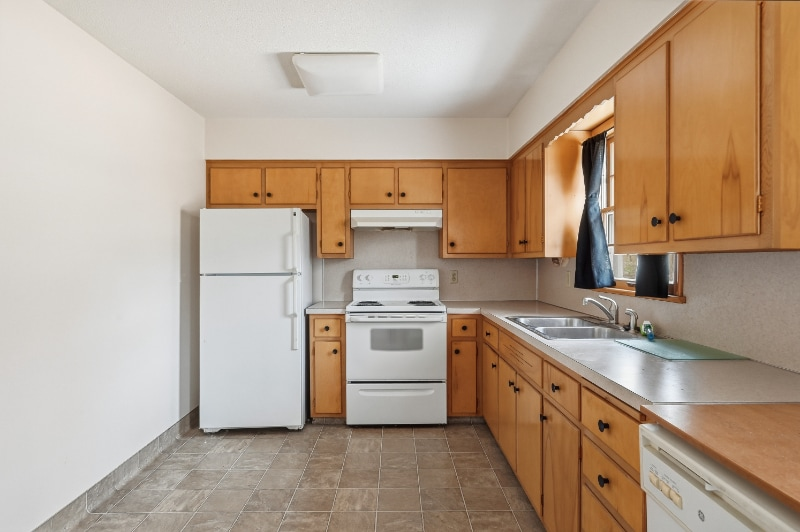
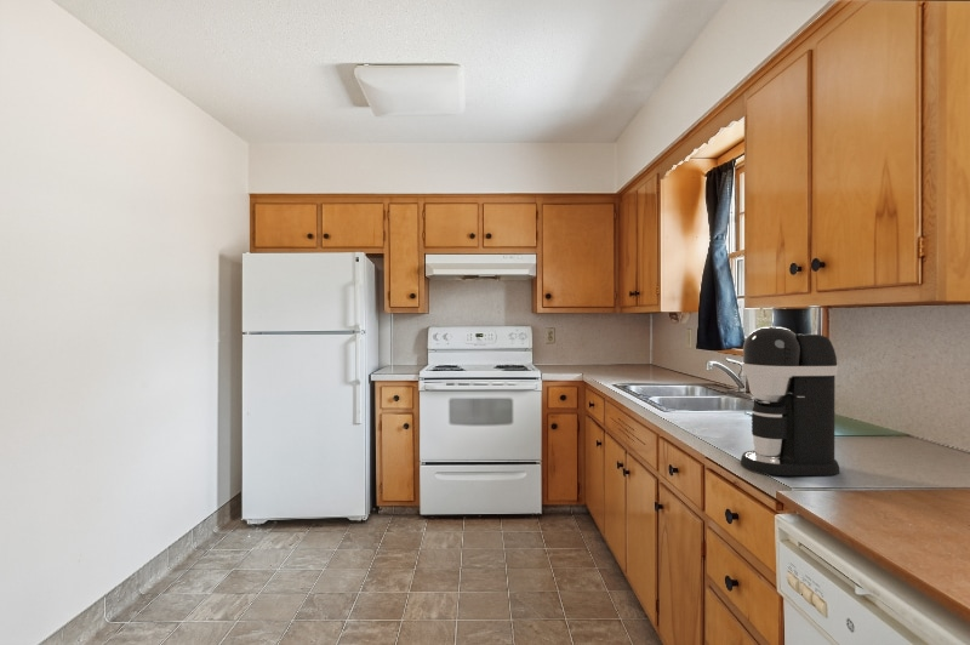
+ coffee maker [740,326,840,476]
